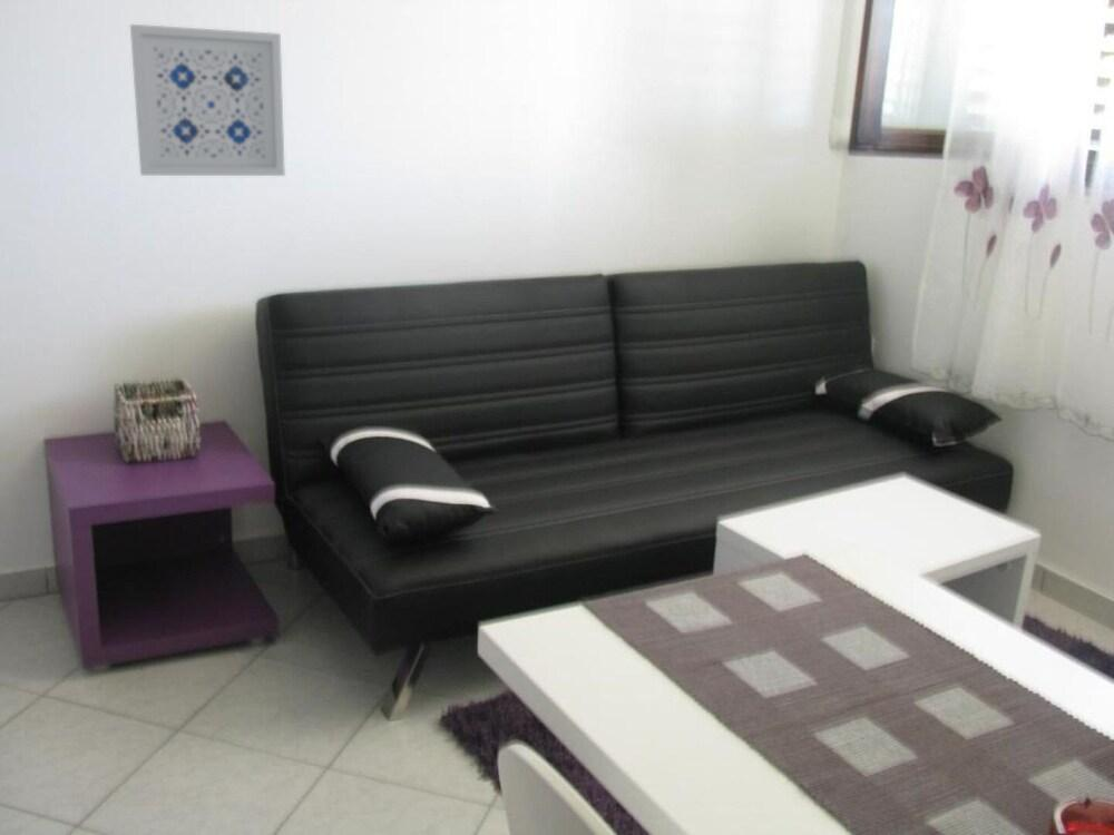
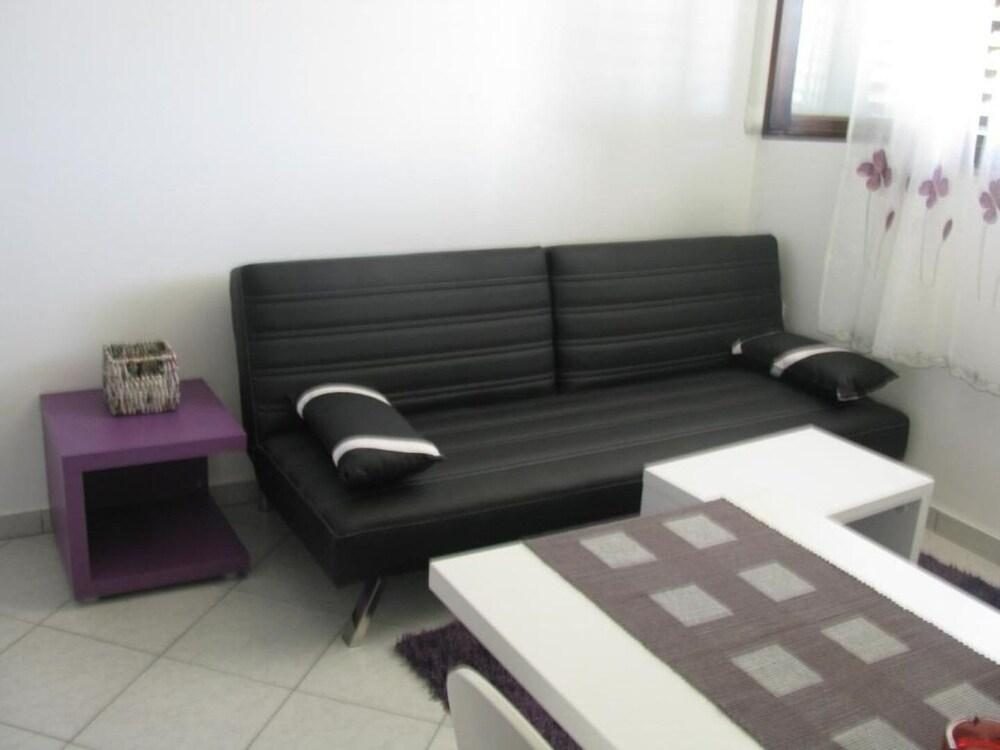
- wall art [129,23,286,177]
